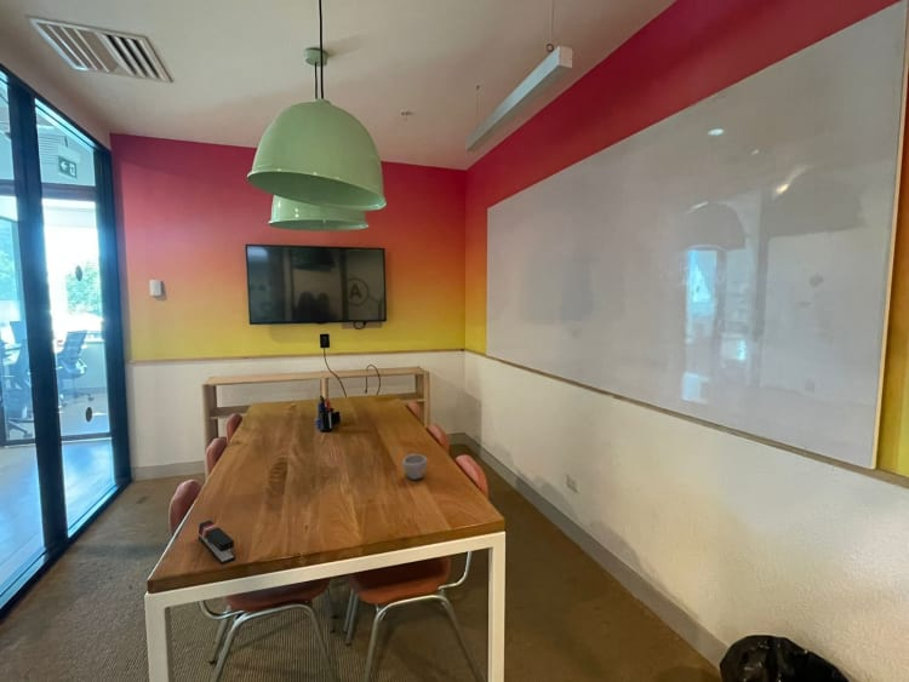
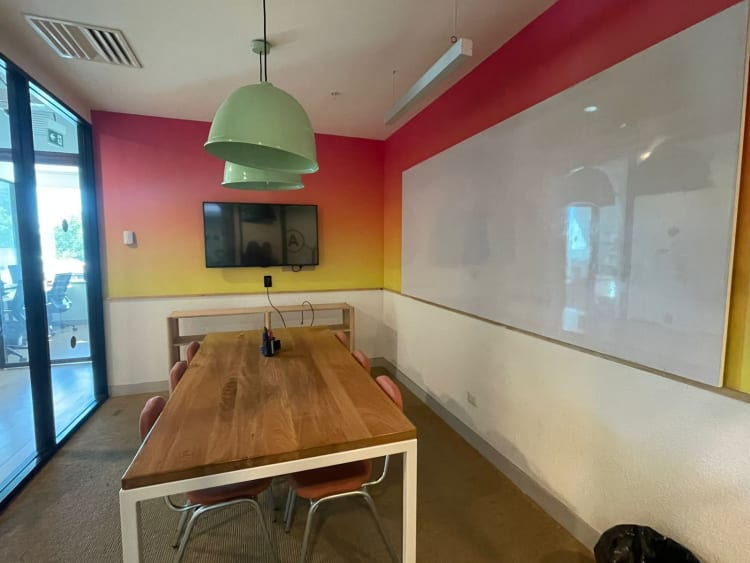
- stapler [198,520,236,566]
- cup [401,453,429,481]
